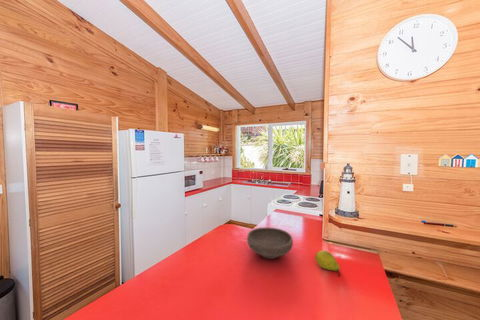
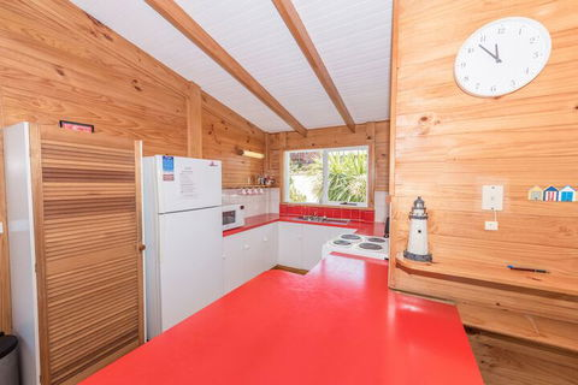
- bowl [246,227,294,260]
- fruit [314,250,341,277]
